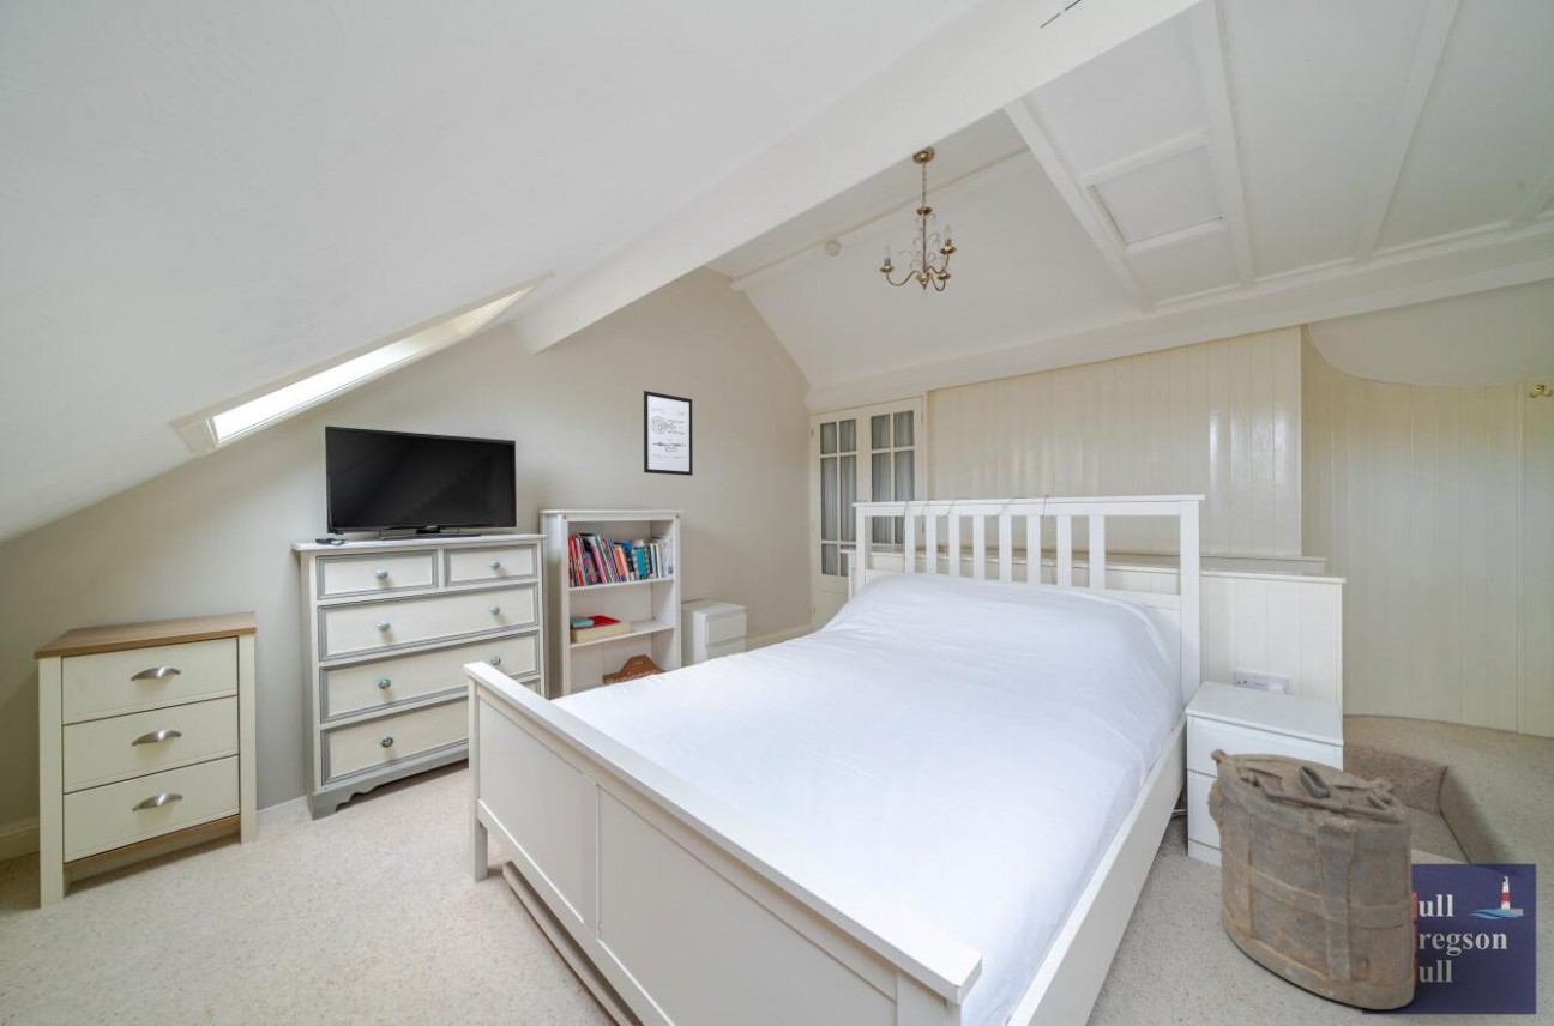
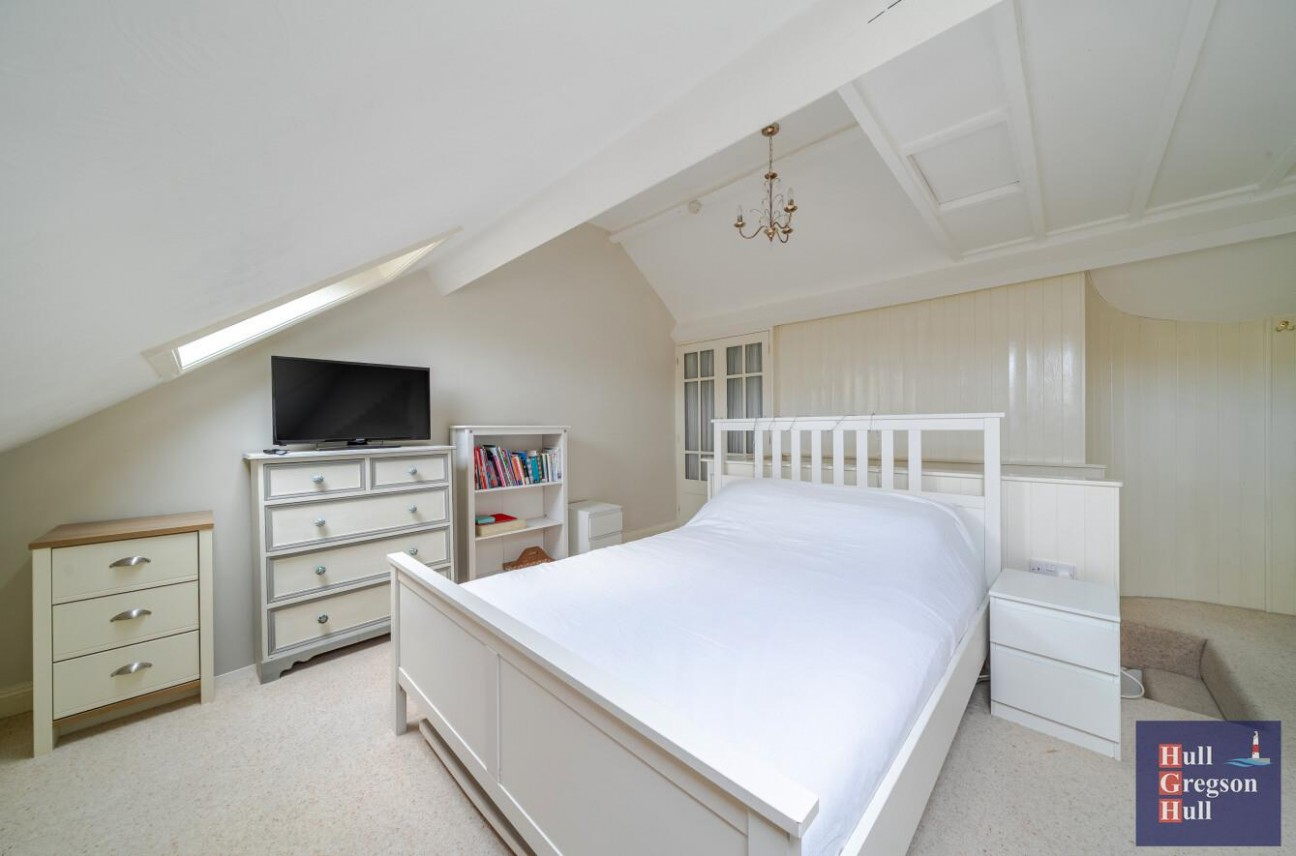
- laundry hamper [1205,748,1416,1010]
- wall art [643,390,694,477]
